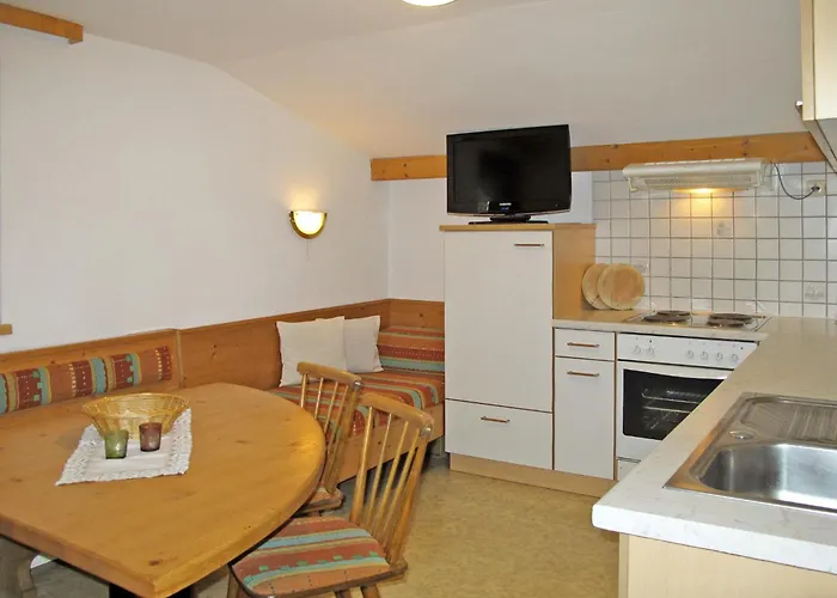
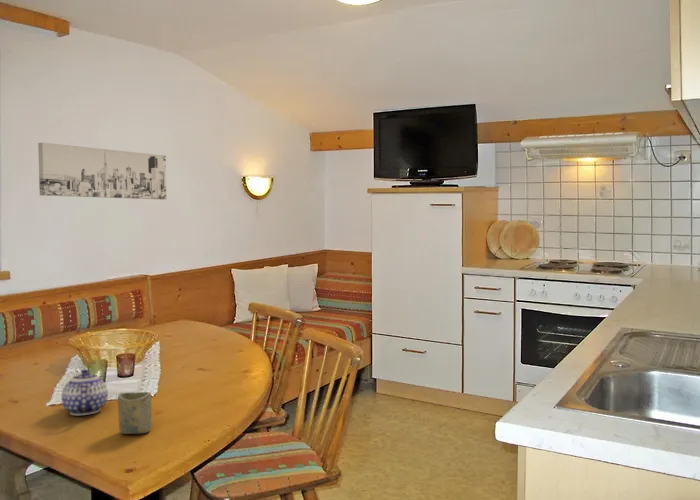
+ wall art [37,142,167,200]
+ teapot [61,368,109,416]
+ cup [117,391,152,435]
